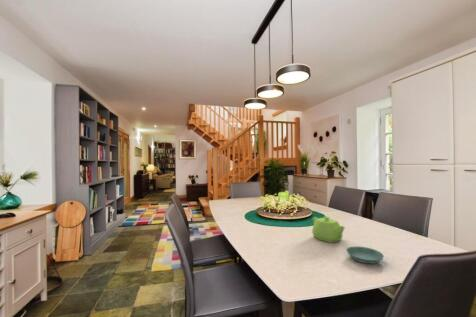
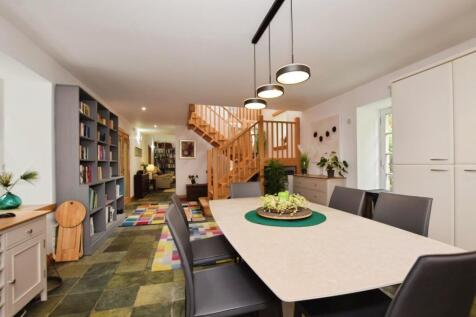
- teapot [311,215,346,243]
- saucer [345,246,385,265]
